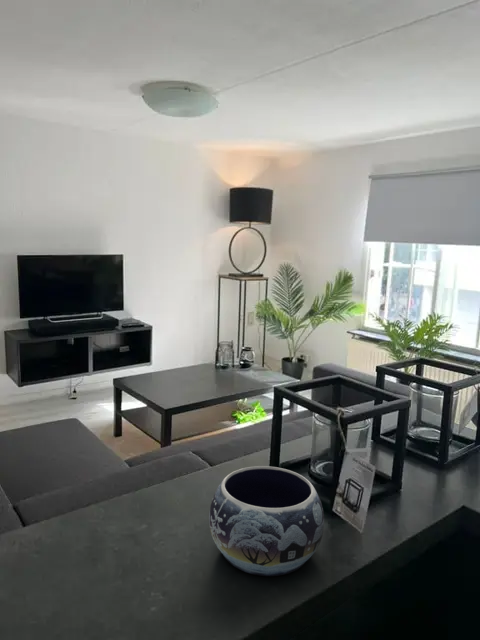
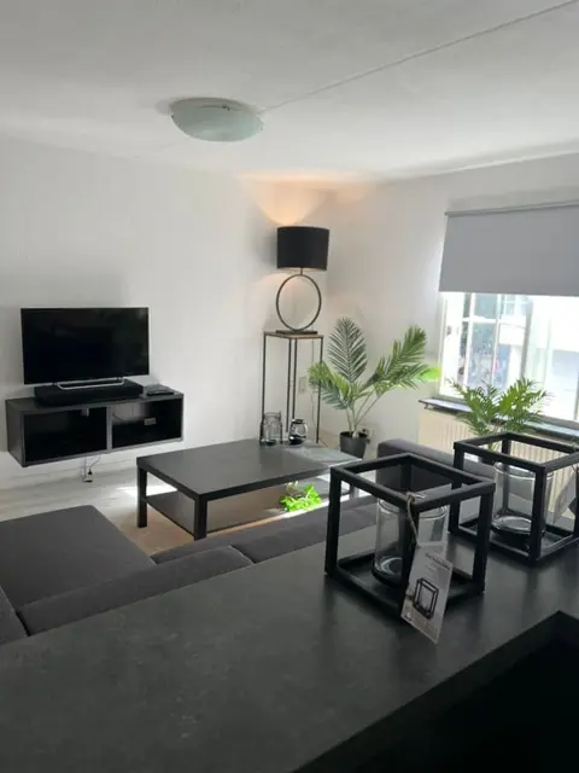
- decorative bowl [208,465,325,577]
